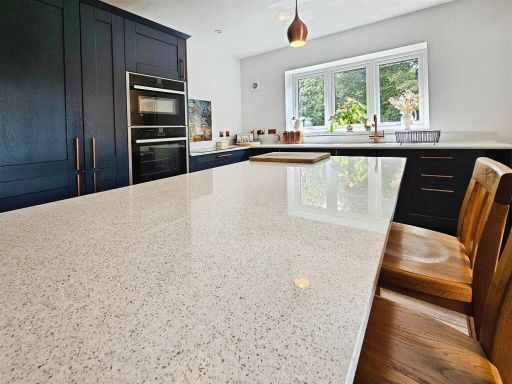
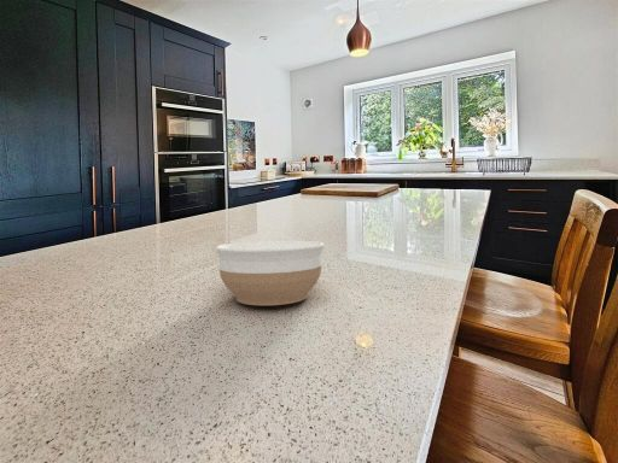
+ bowl [215,239,325,306]
